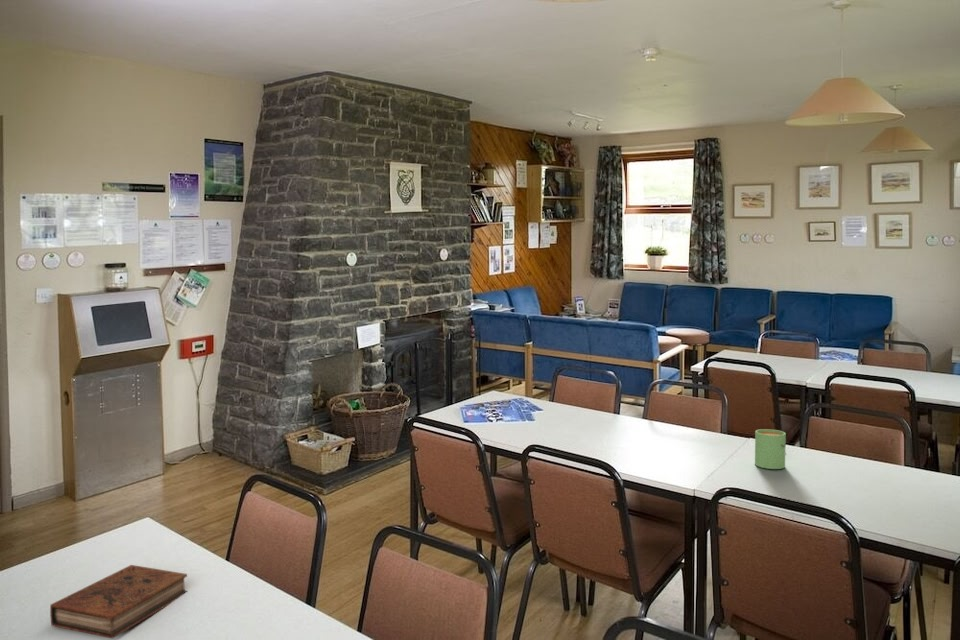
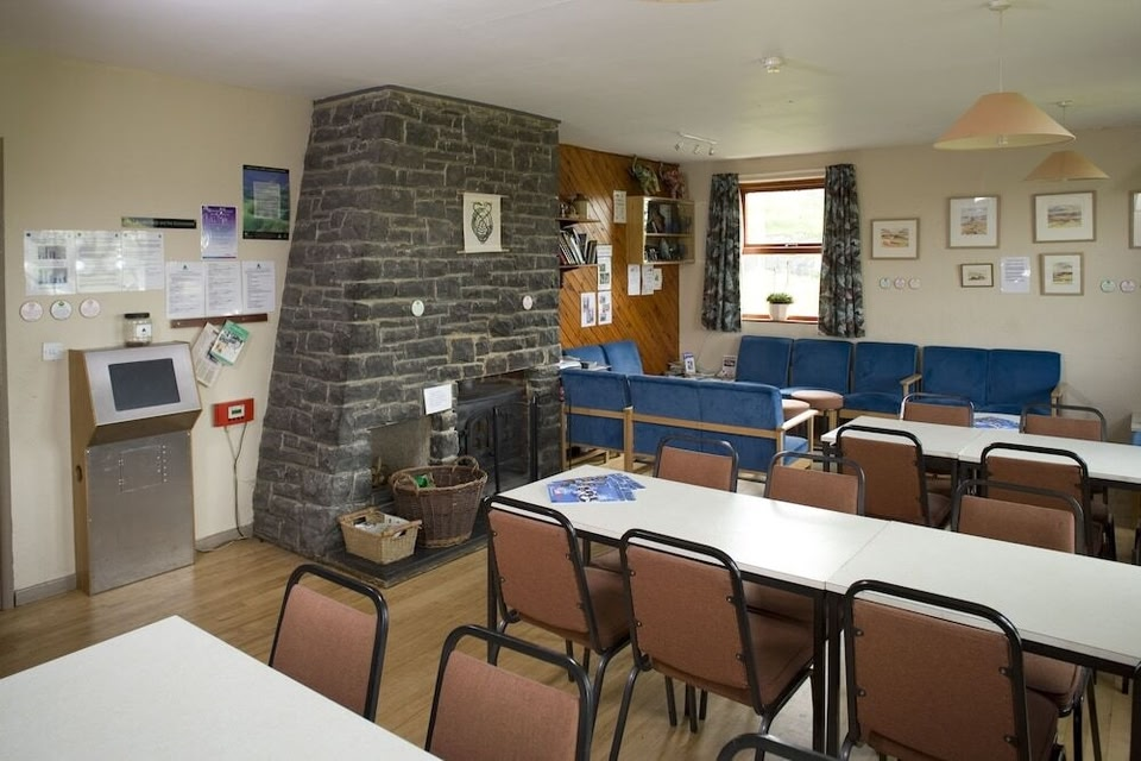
- mug [754,428,787,470]
- book [49,564,188,639]
